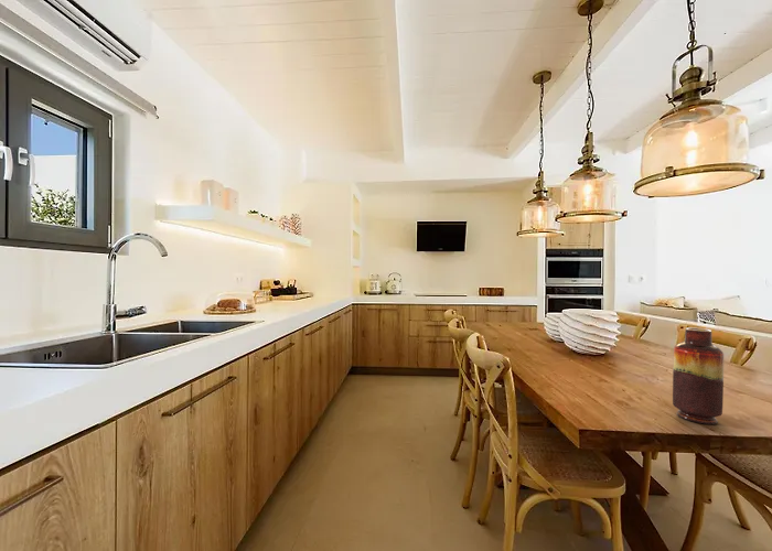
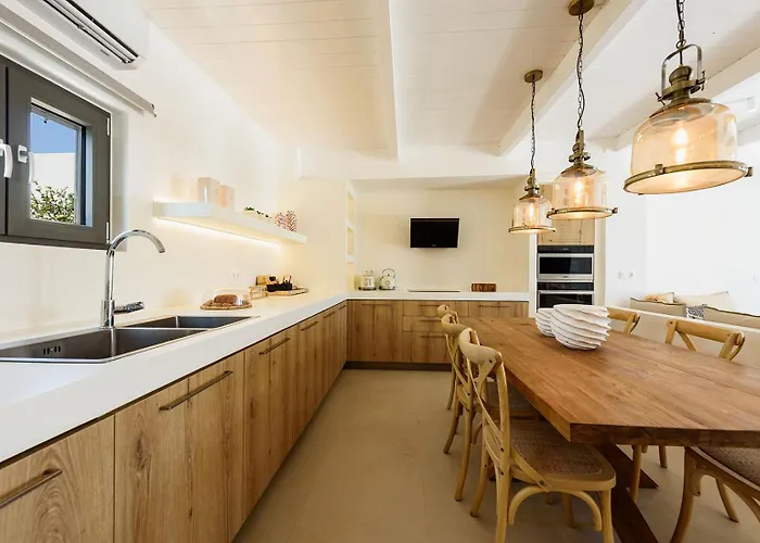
- vase [672,327,725,425]
